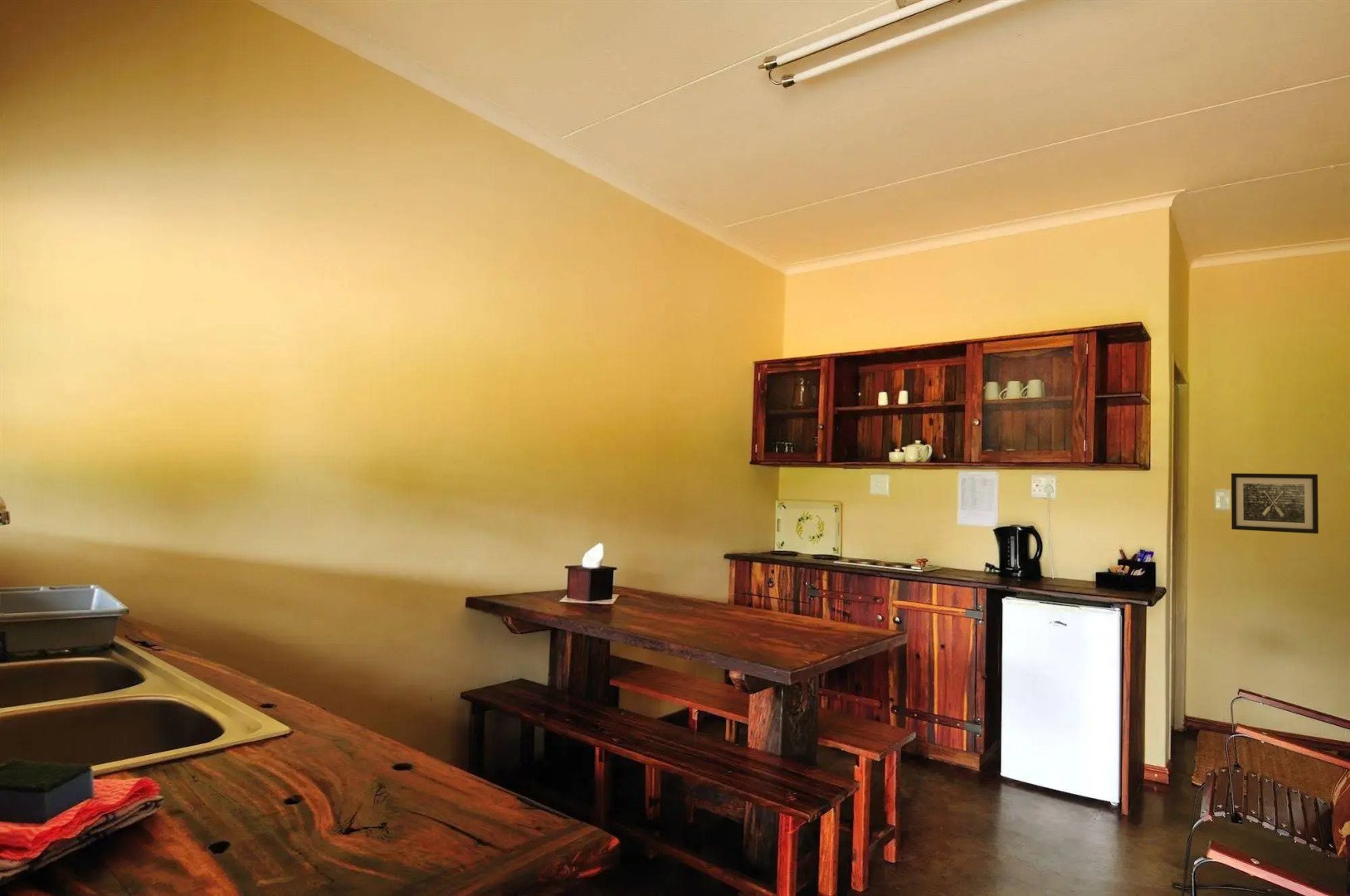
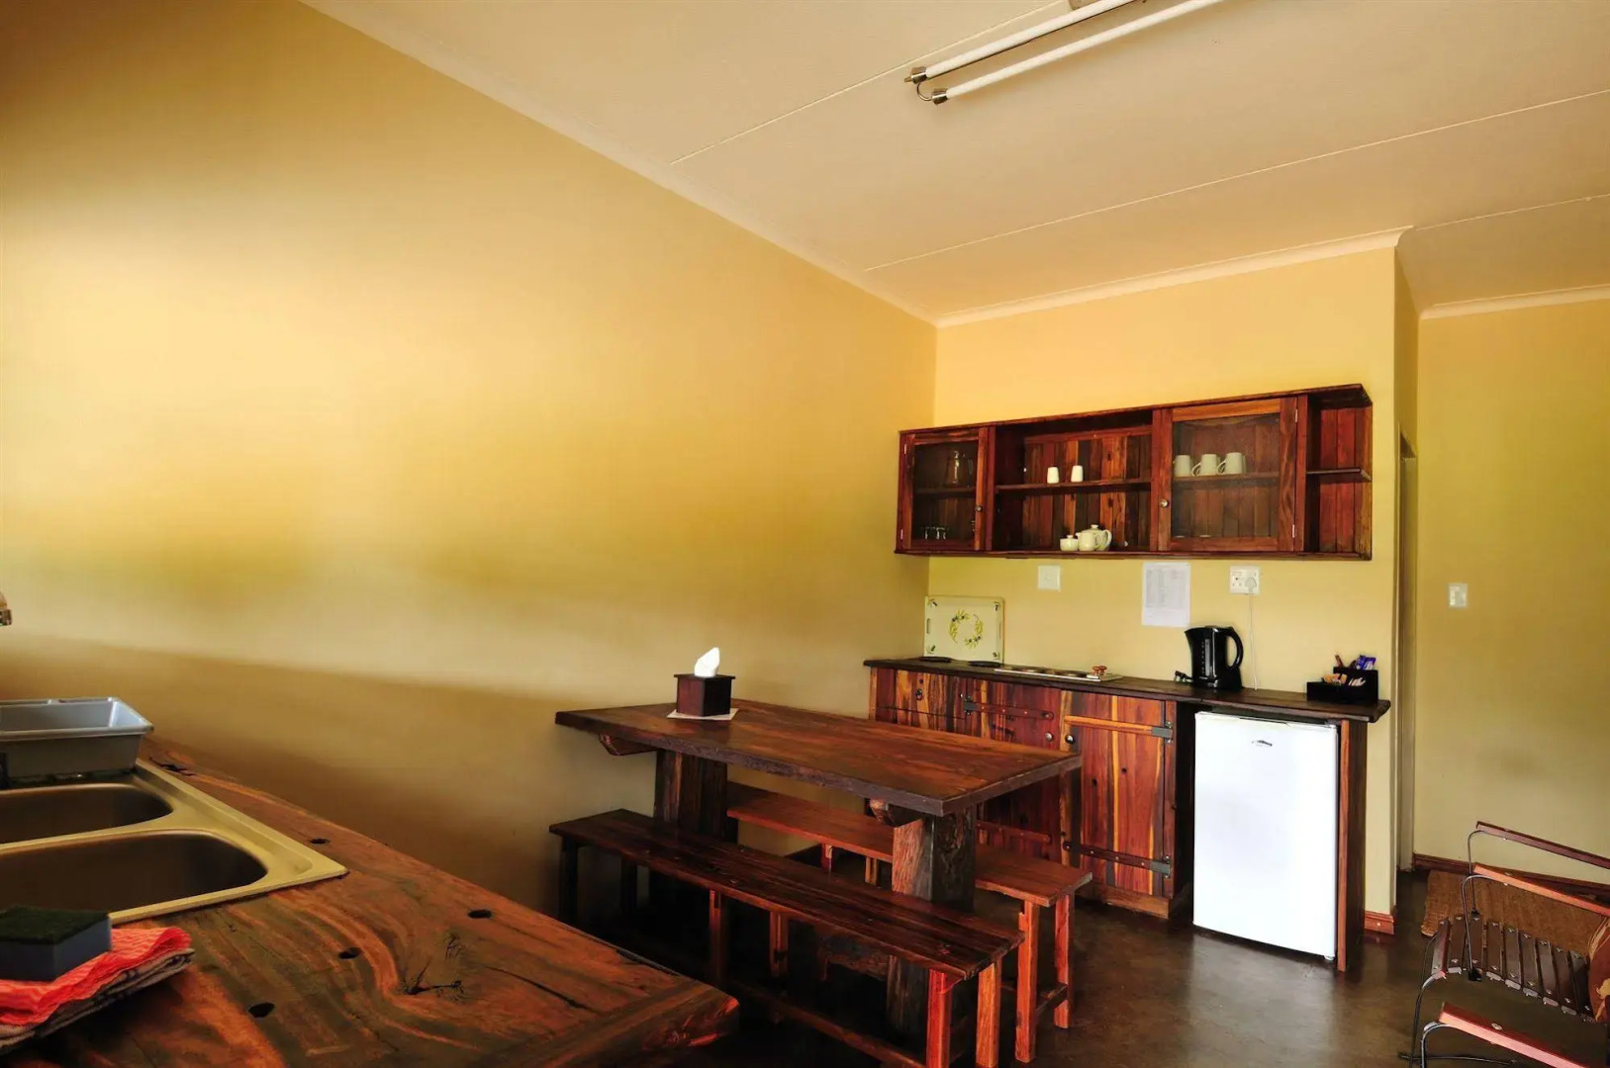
- wall art [1231,472,1319,534]
